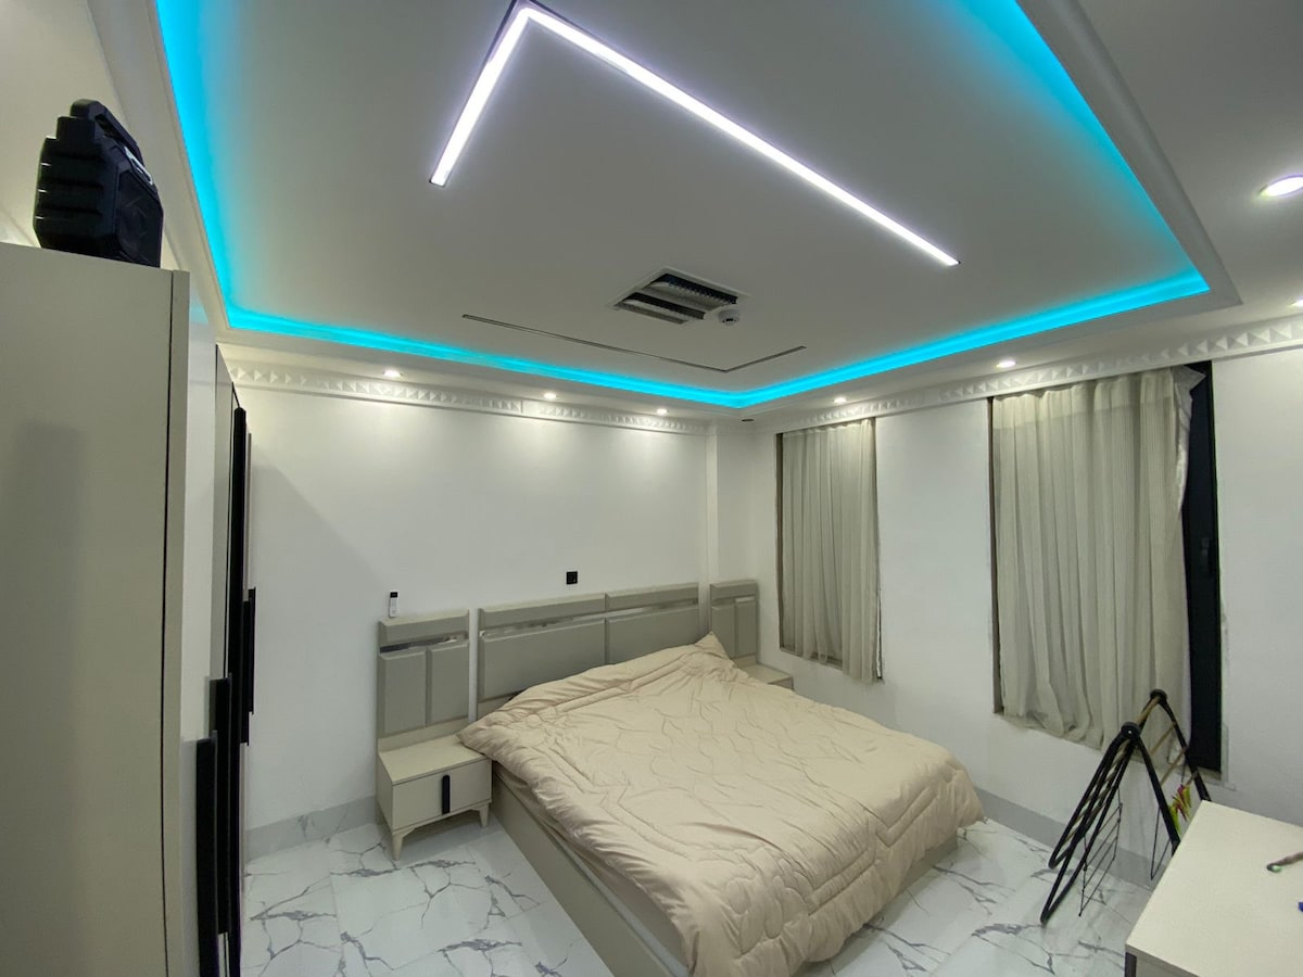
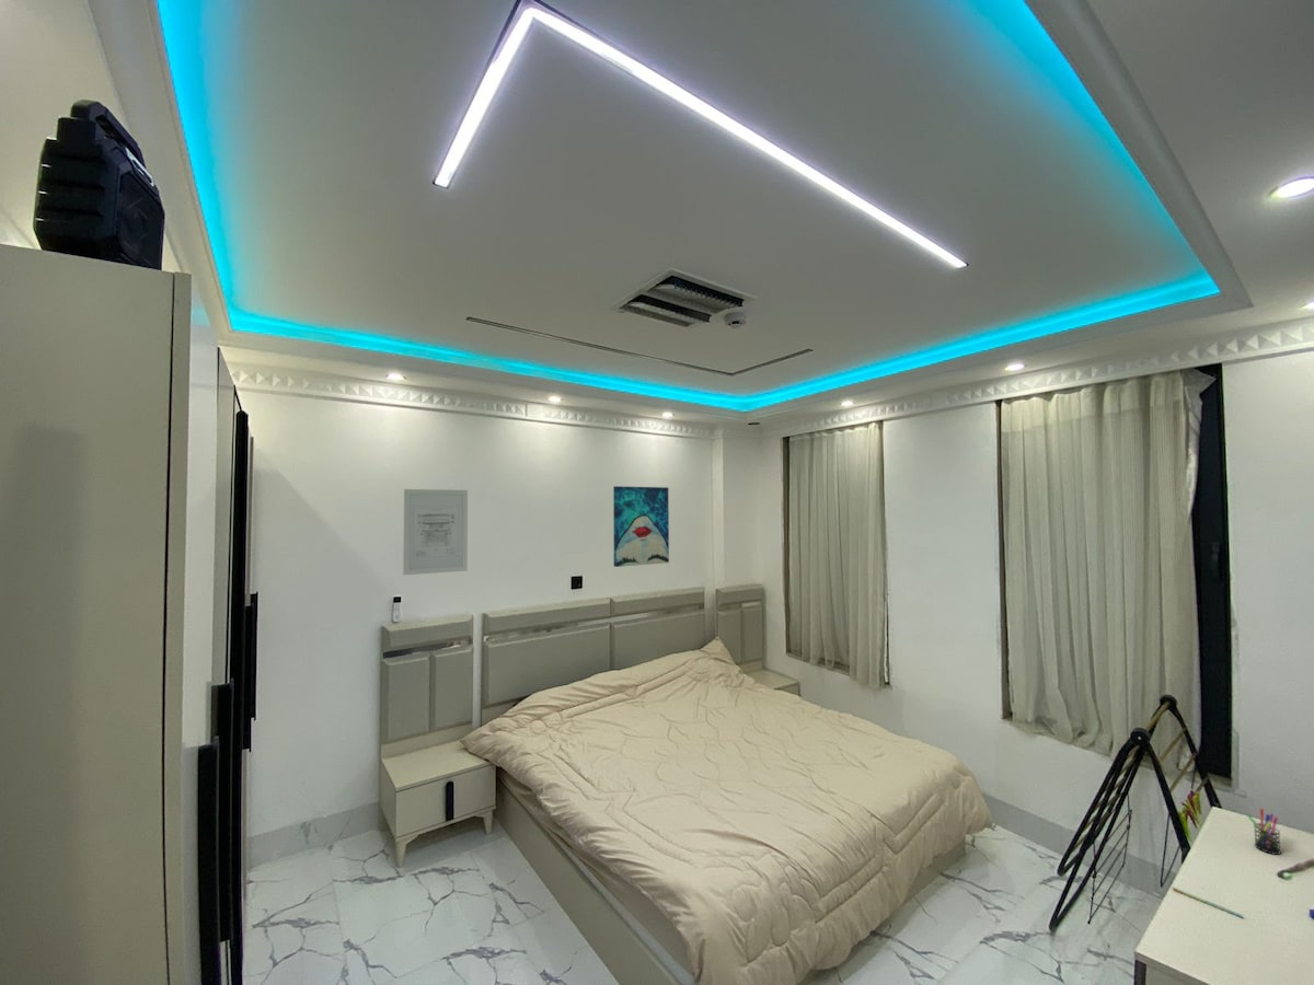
+ pen [1171,885,1244,919]
+ wall art [612,485,670,568]
+ pen holder [1246,808,1282,856]
+ wall art [402,488,469,576]
